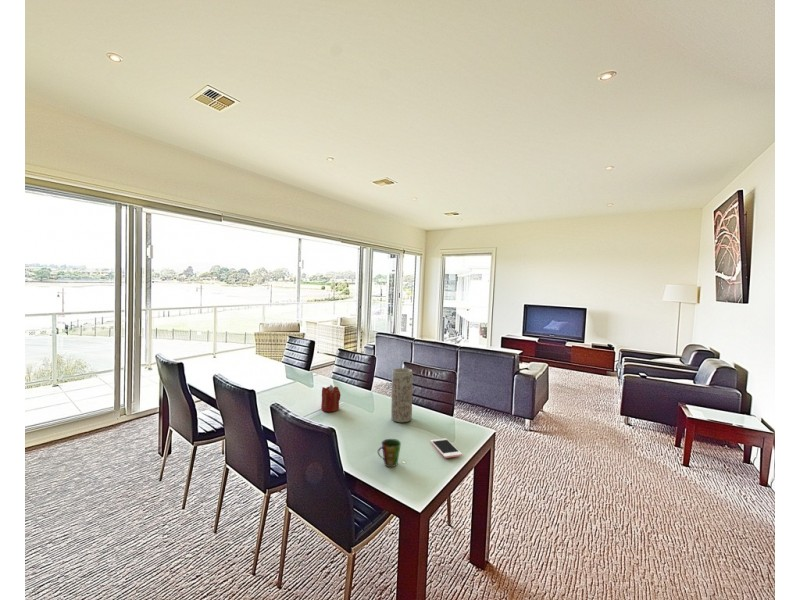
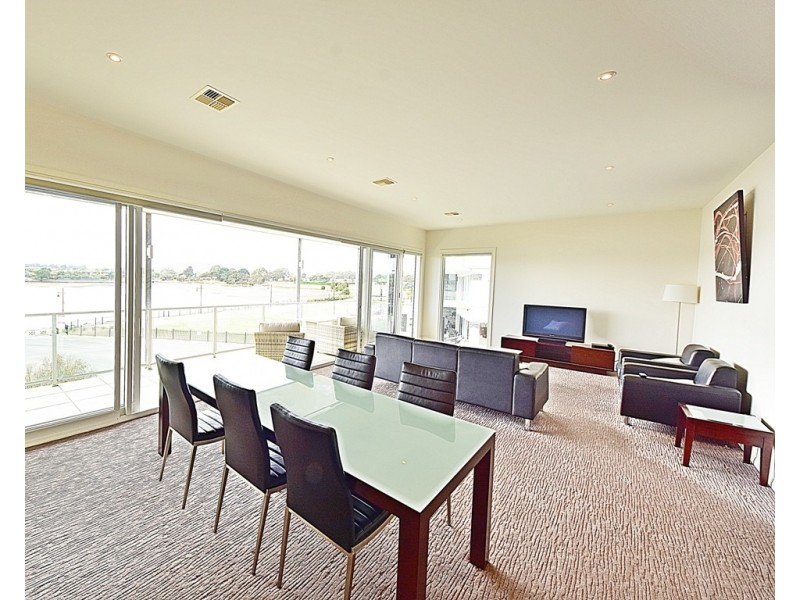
- cell phone [429,437,463,459]
- vase [390,367,414,423]
- candle [320,384,342,413]
- cup [377,438,402,468]
